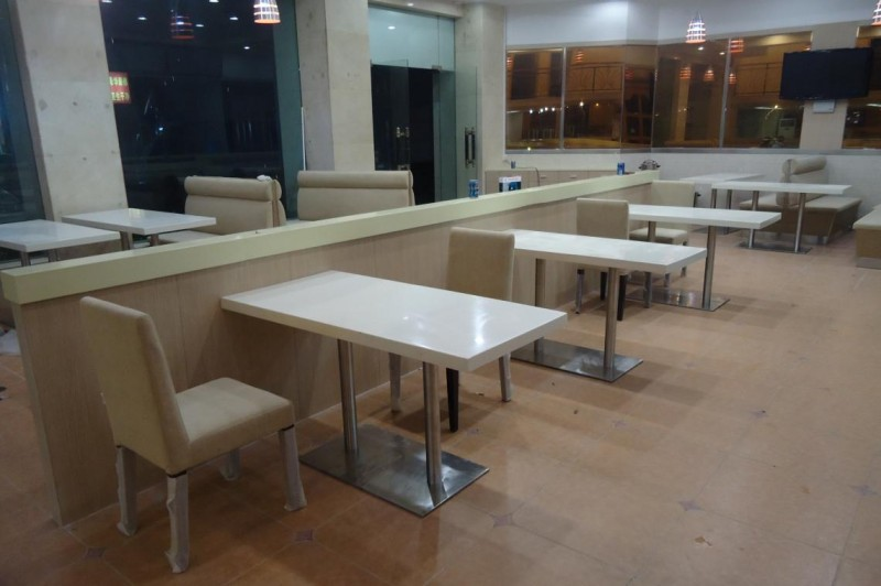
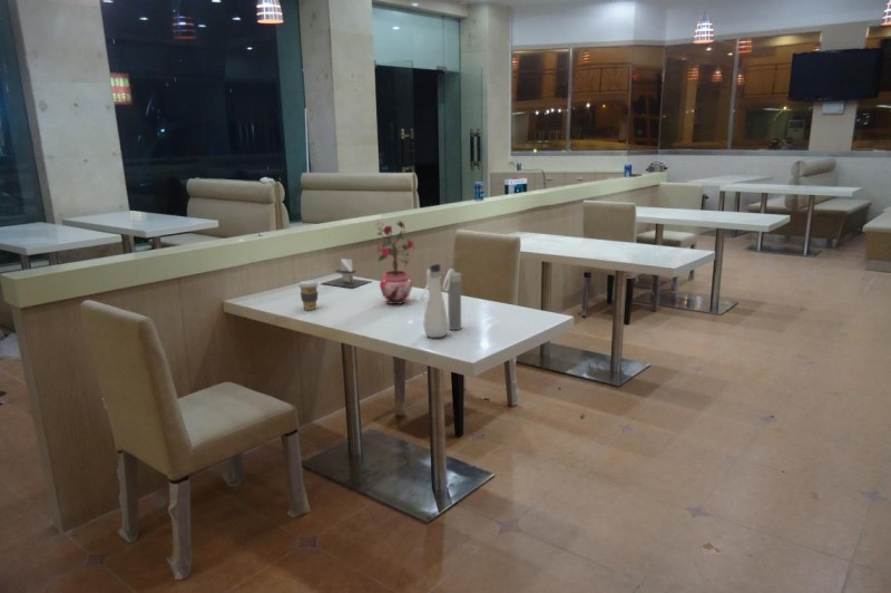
+ coffee cup [297,280,320,311]
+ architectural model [322,257,374,289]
+ potted plant [373,218,415,305]
+ water bottle [420,263,462,339]
